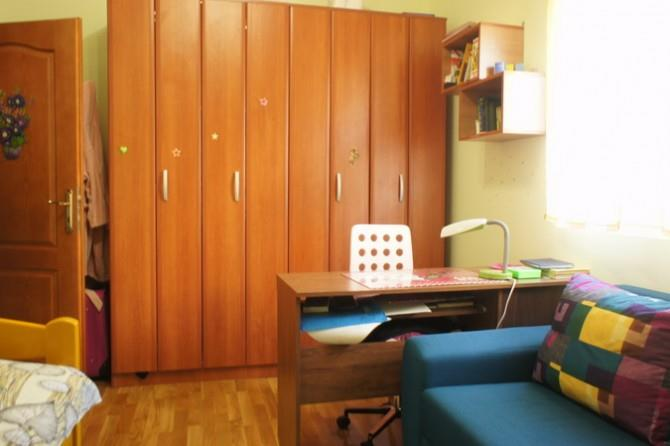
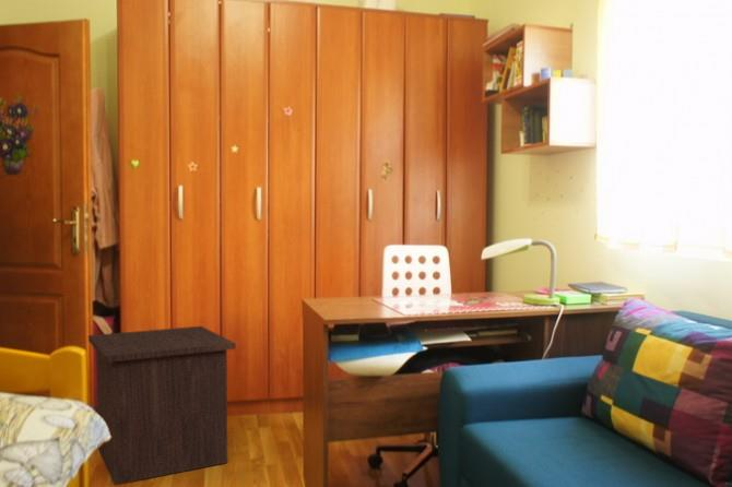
+ nightstand [87,325,237,486]
